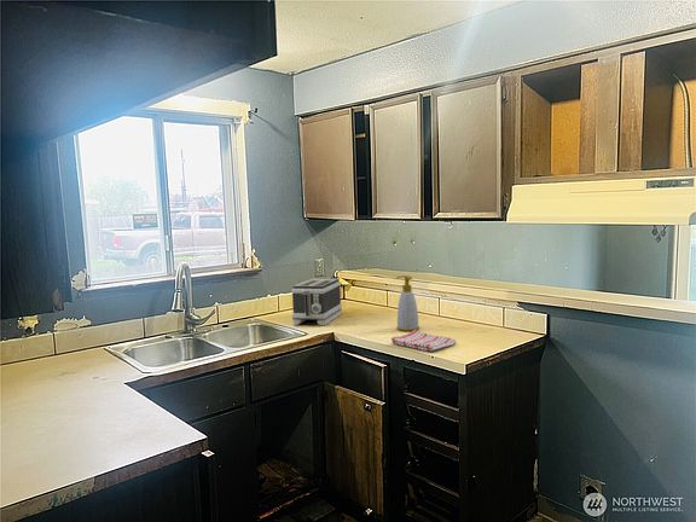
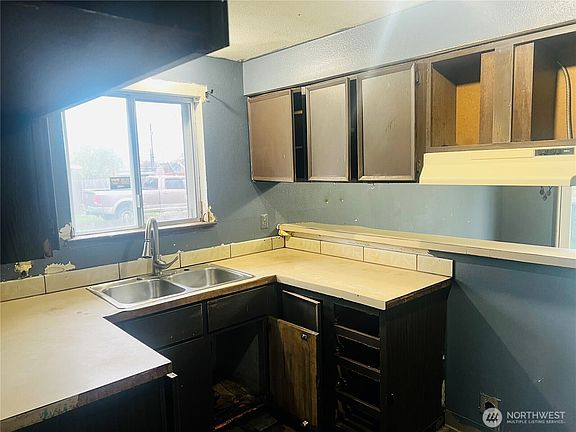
- toaster [290,278,343,327]
- dish towel [390,330,458,352]
- soap bottle [395,274,420,332]
